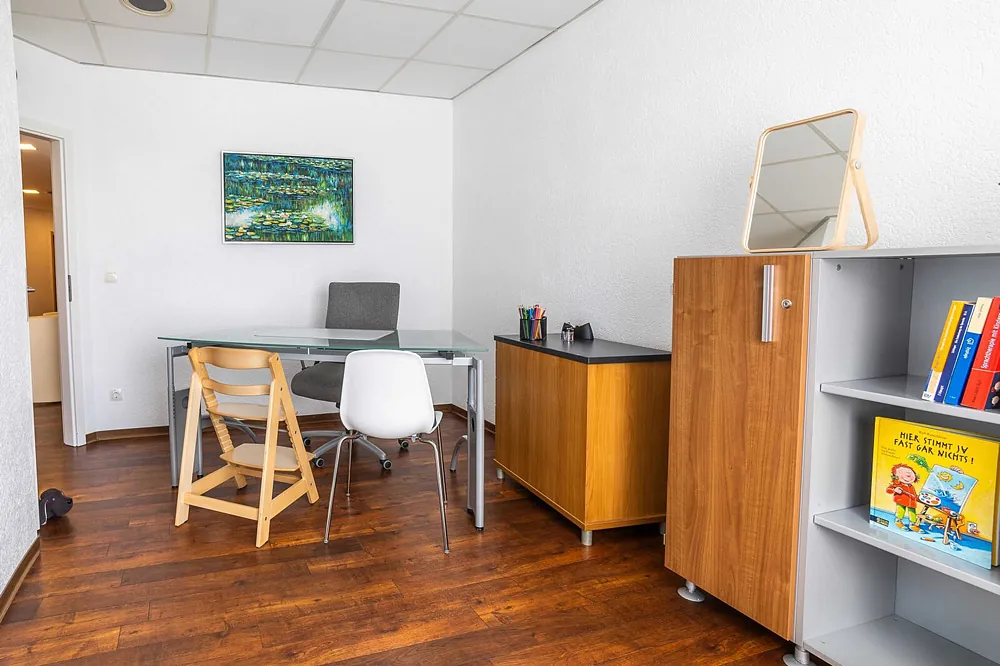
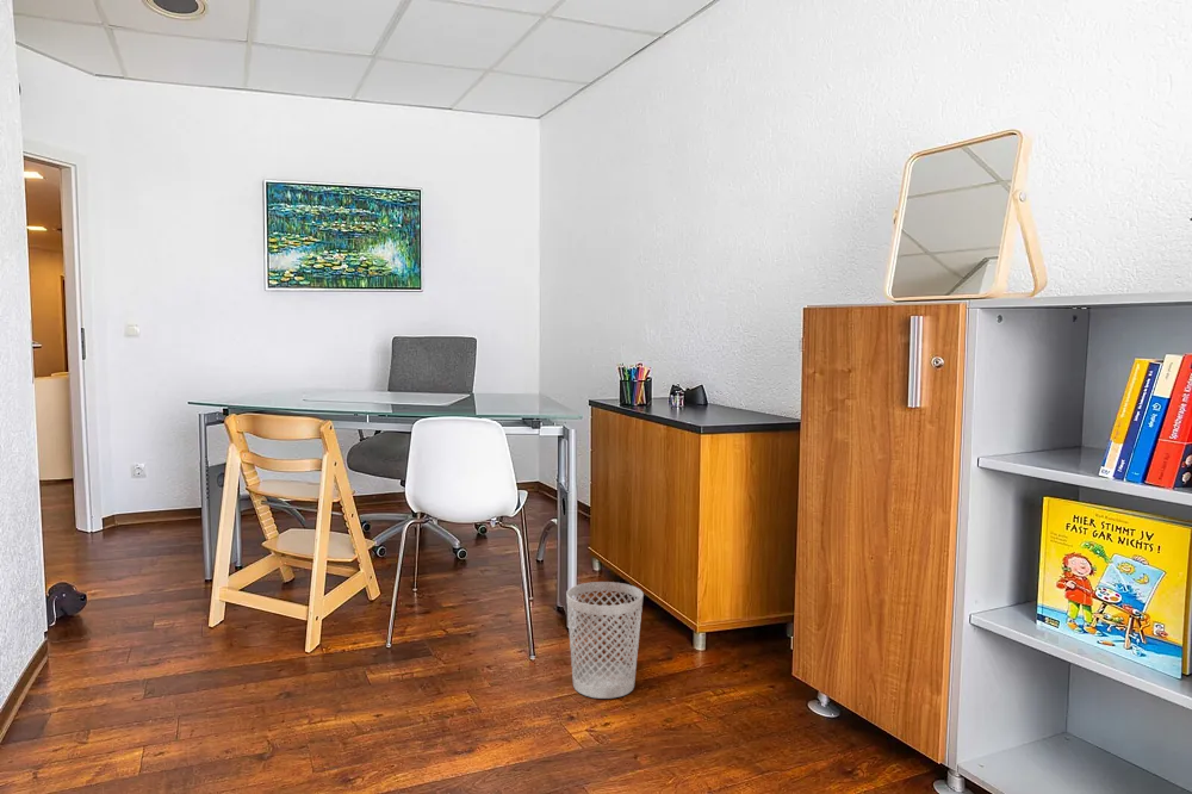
+ wastebasket [565,581,645,700]
